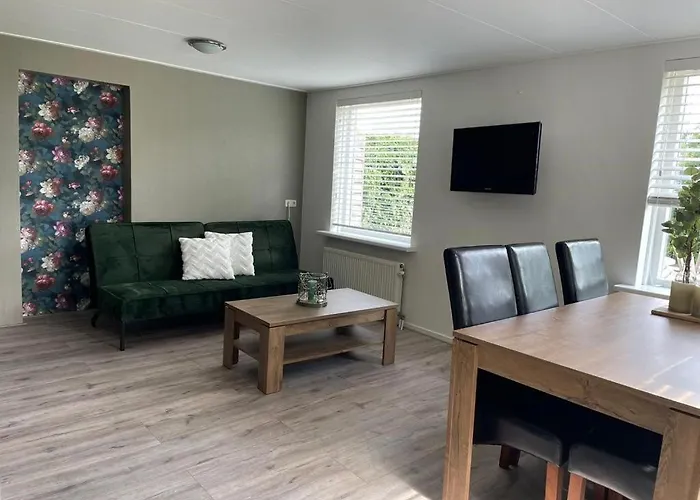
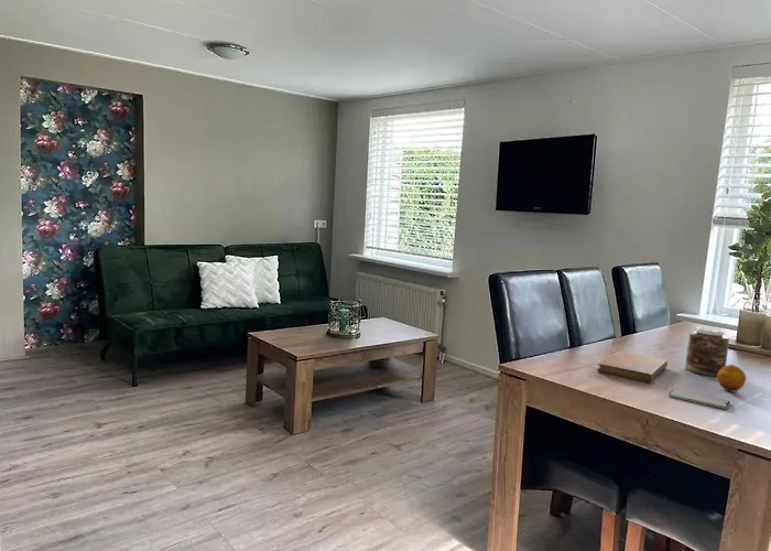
+ jar [684,325,730,377]
+ fruit [716,364,747,392]
+ smartphone [667,388,731,410]
+ notebook [596,350,669,383]
